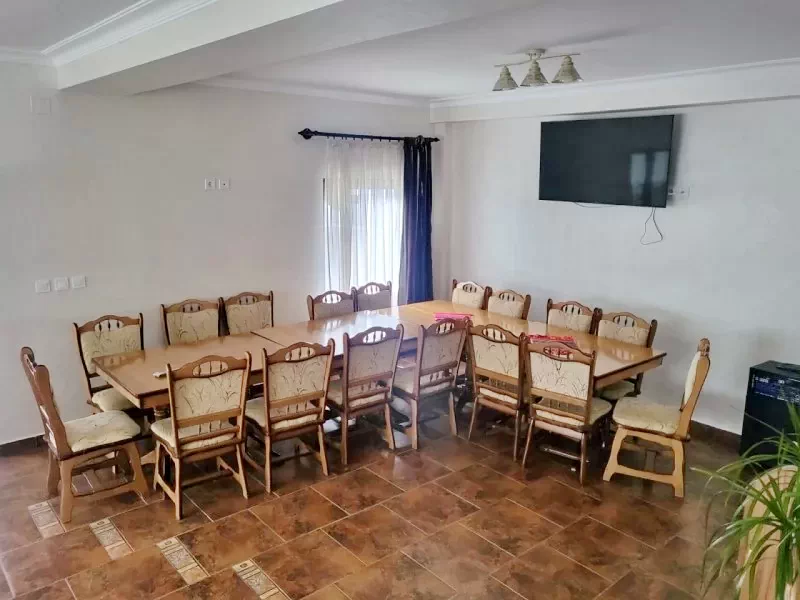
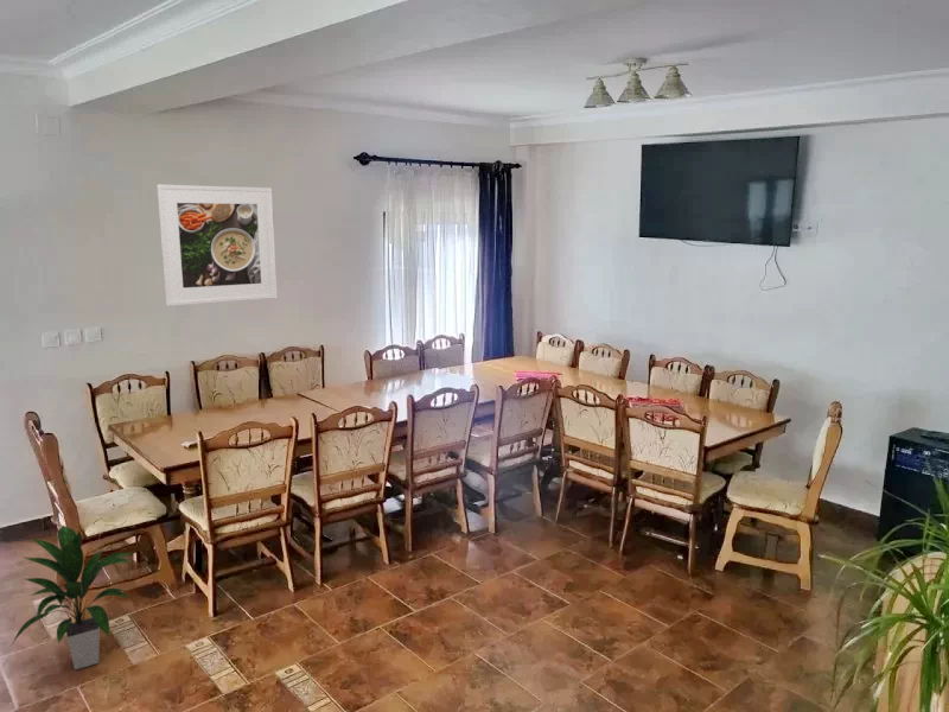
+ indoor plant [11,523,133,670]
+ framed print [155,183,278,307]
